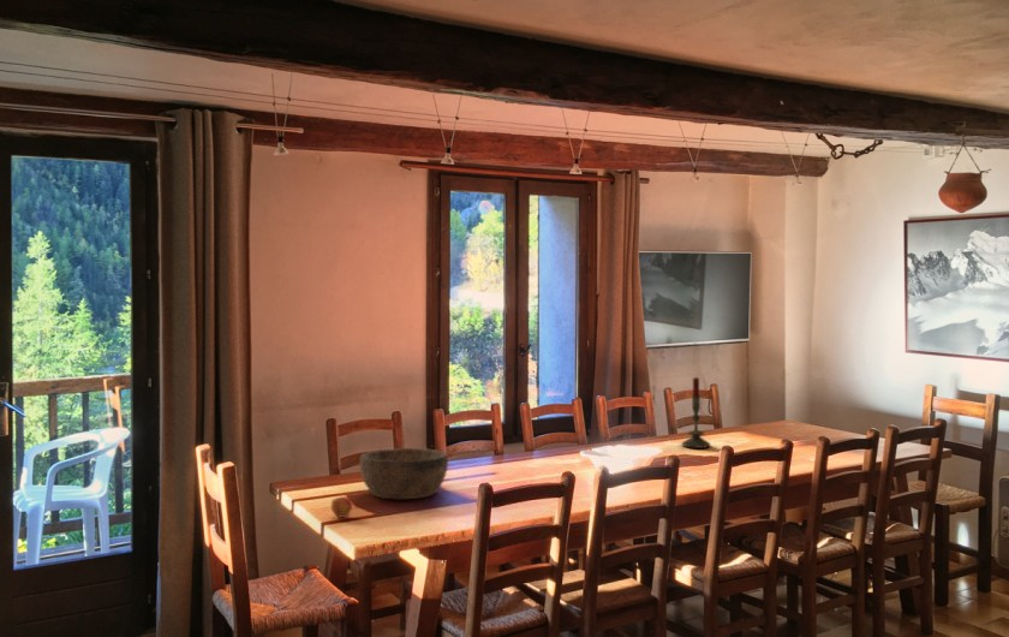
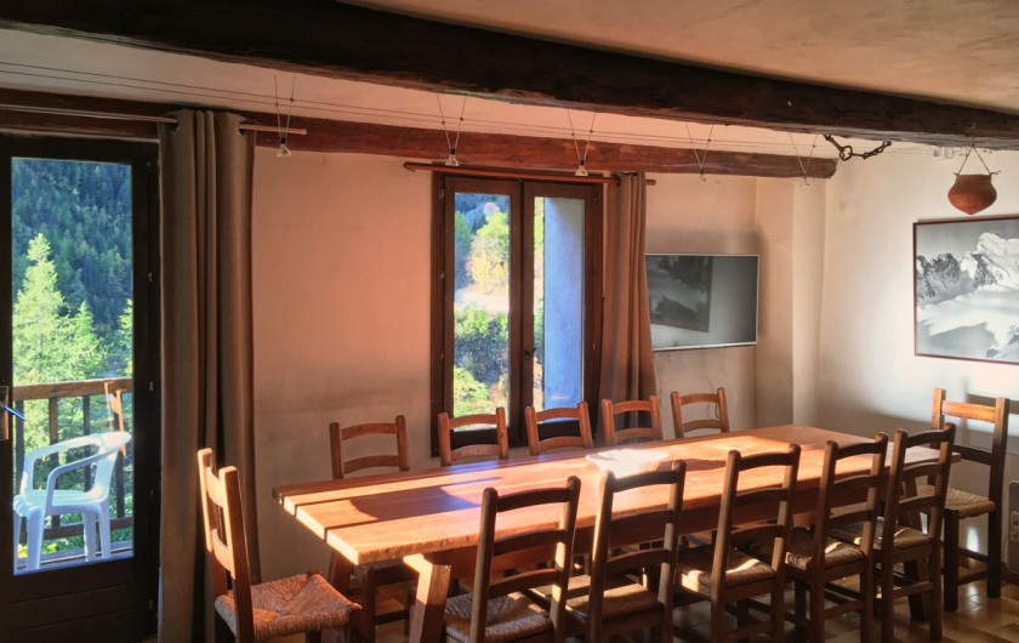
- candle [681,375,711,450]
- bowl [358,447,449,500]
- apple [330,496,353,519]
